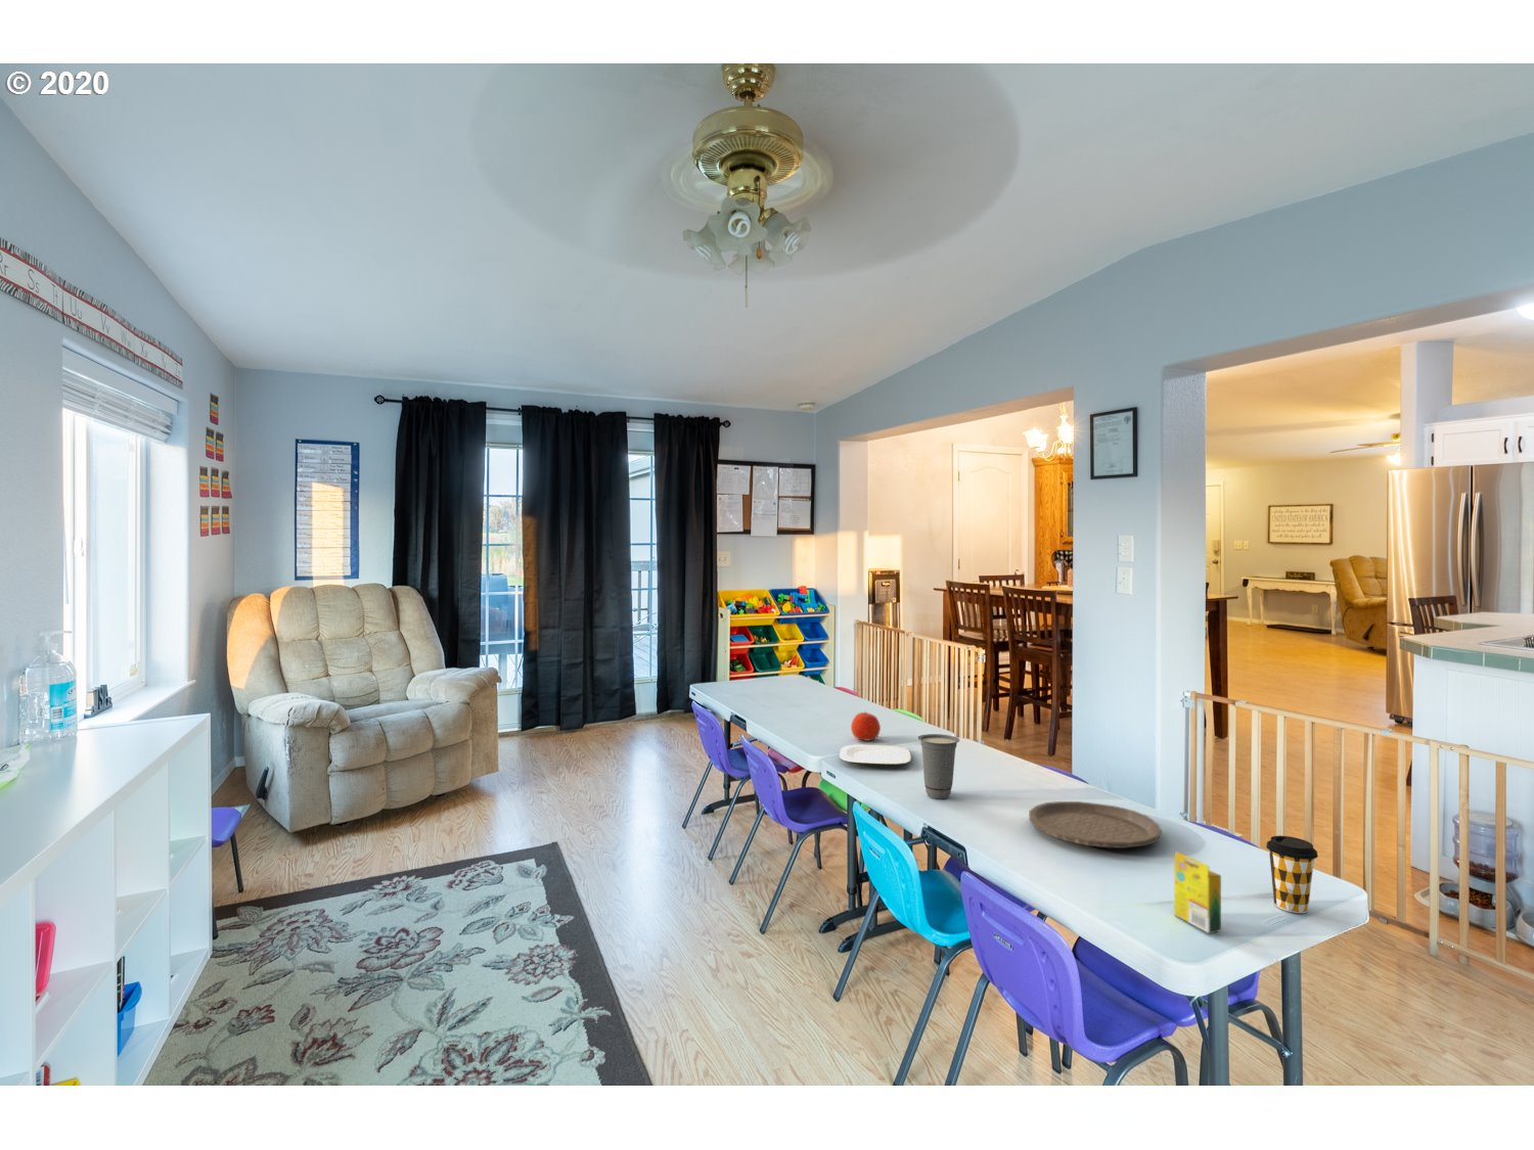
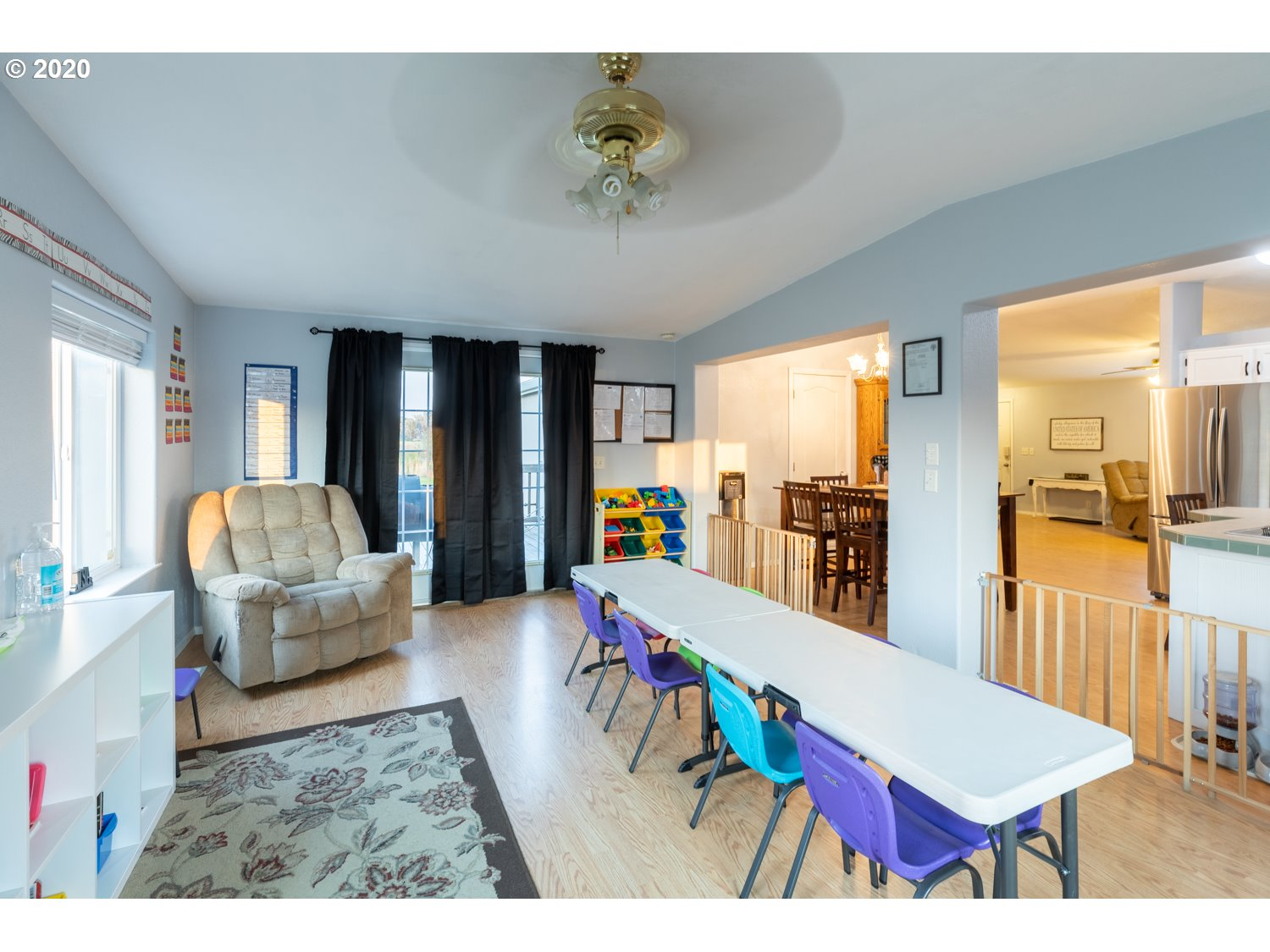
- plate [838,744,912,767]
- apple [850,709,882,742]
- crayon box [1173,850,1222,934]
- coffee cup [1265,835,1319,914]
- cup [917,733,960,800]
- plate [1028,801,1163,849]
